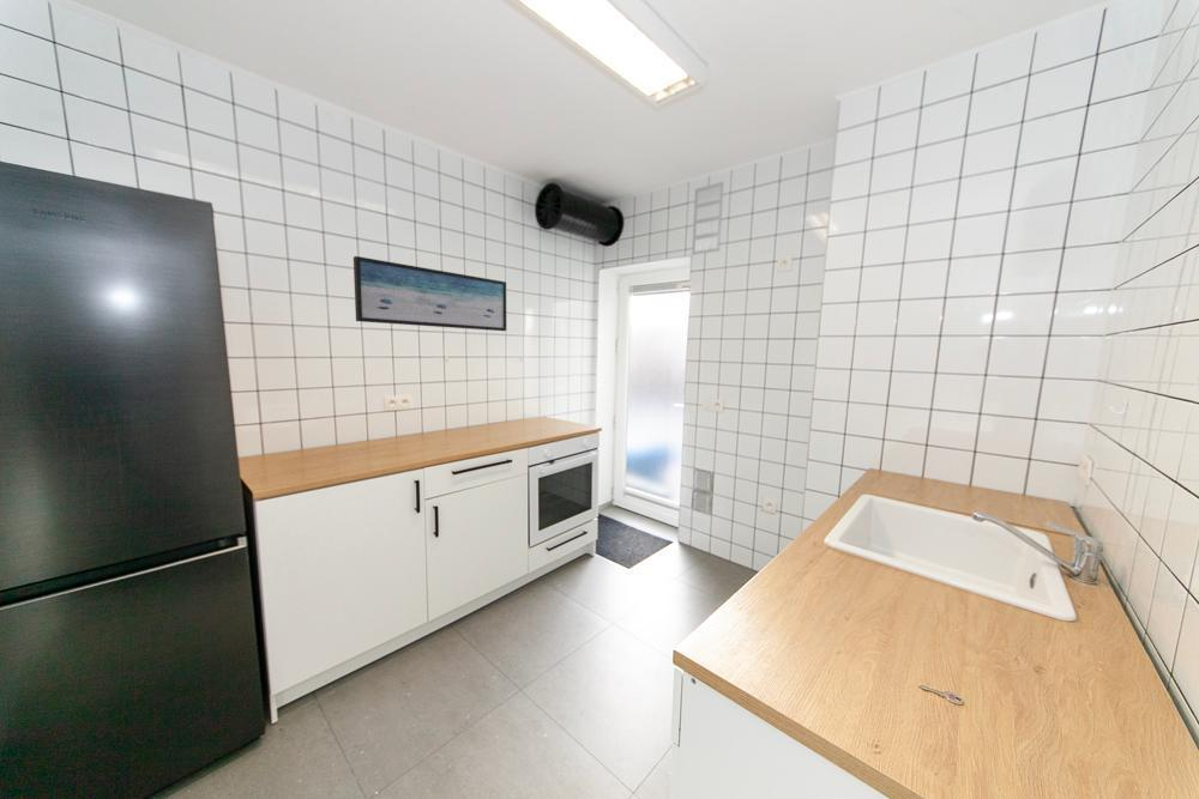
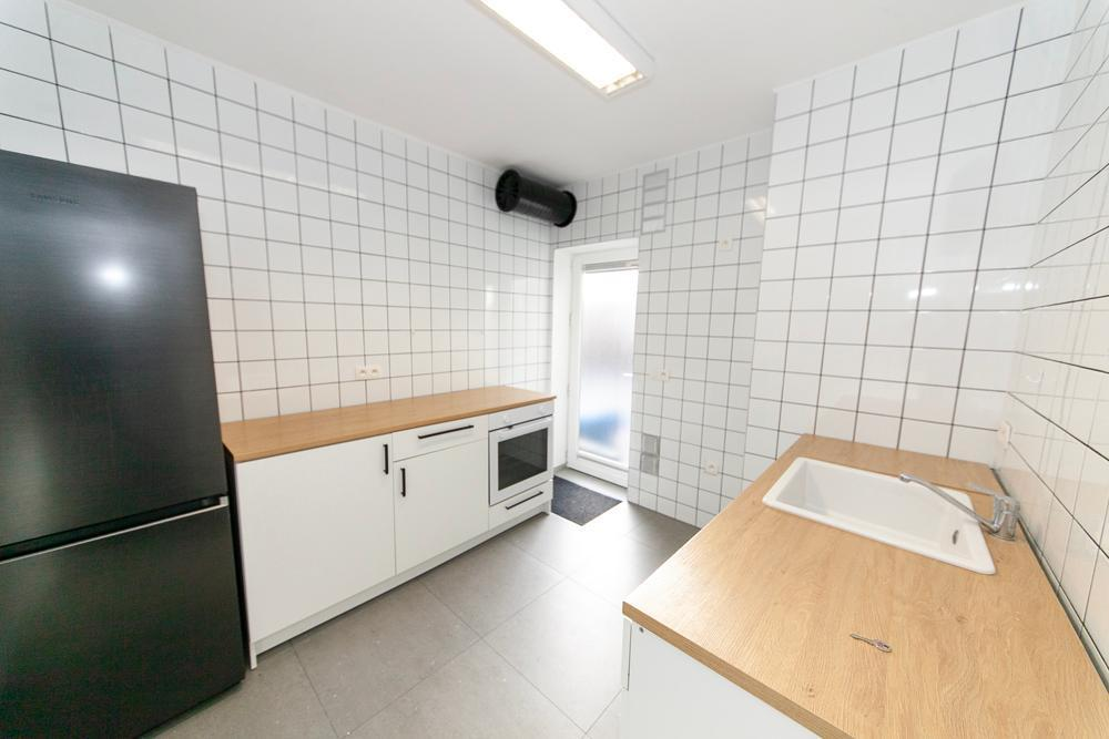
- wall art [353,255,507,332]
